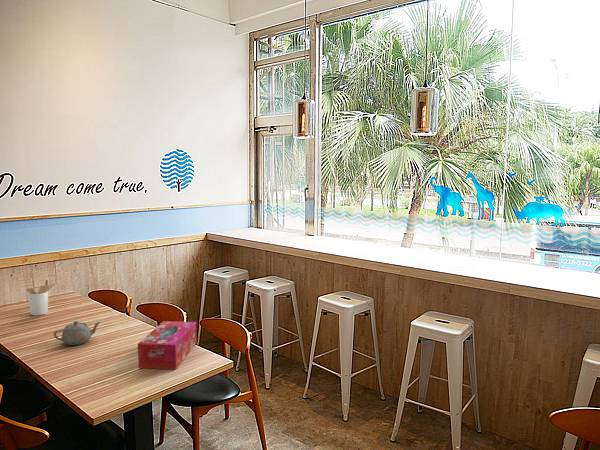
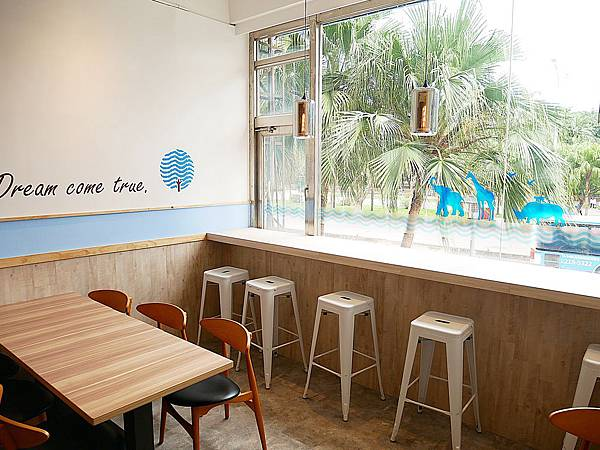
- teapot [52,320,101,346]
- utensil holder [25,278,55,317]
- tissue box [137,320,197,370]
